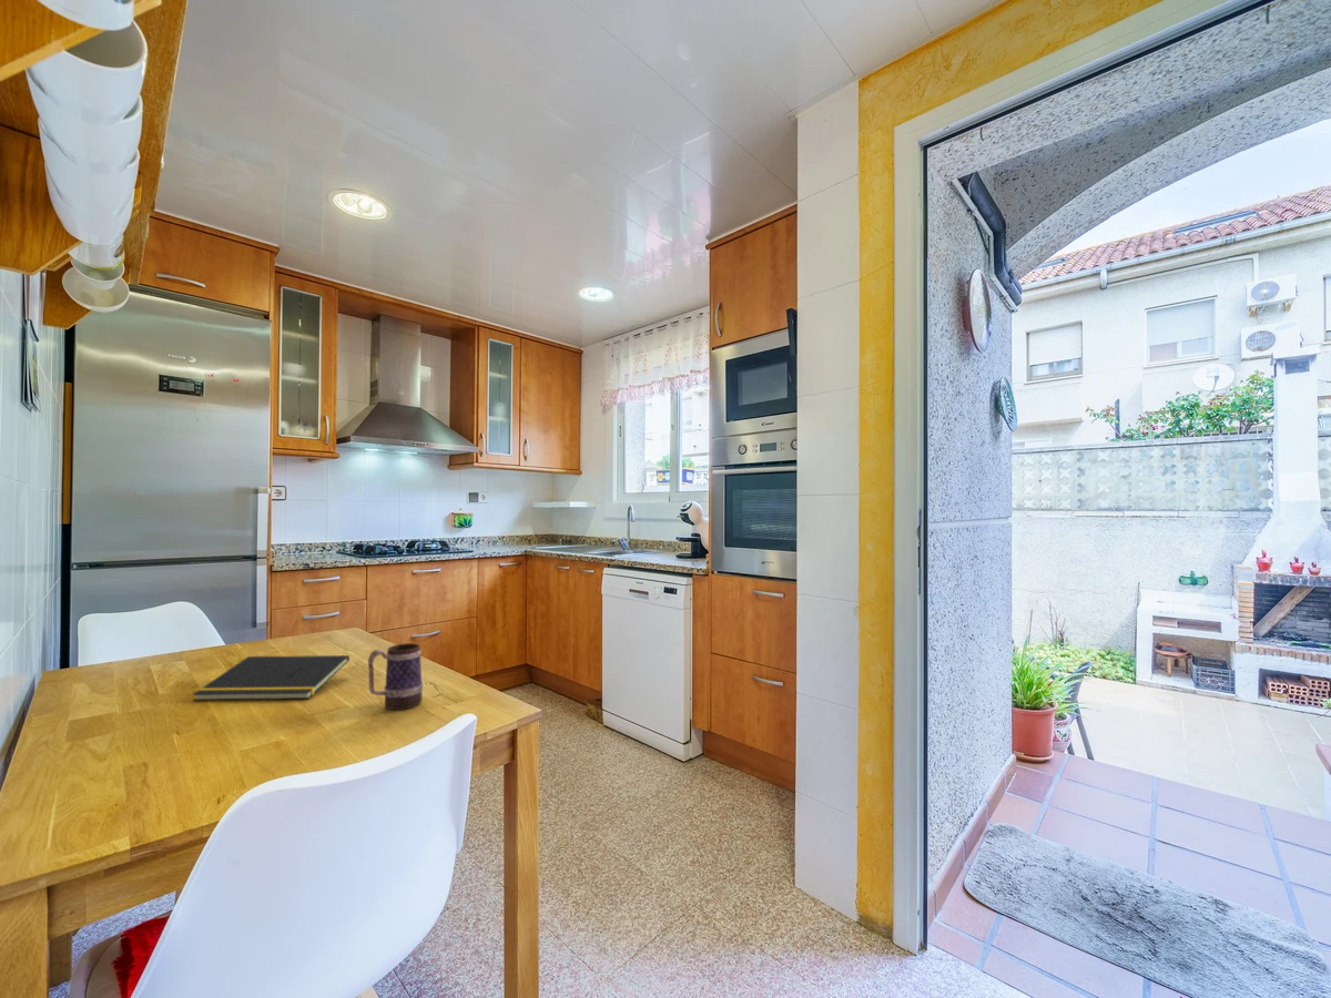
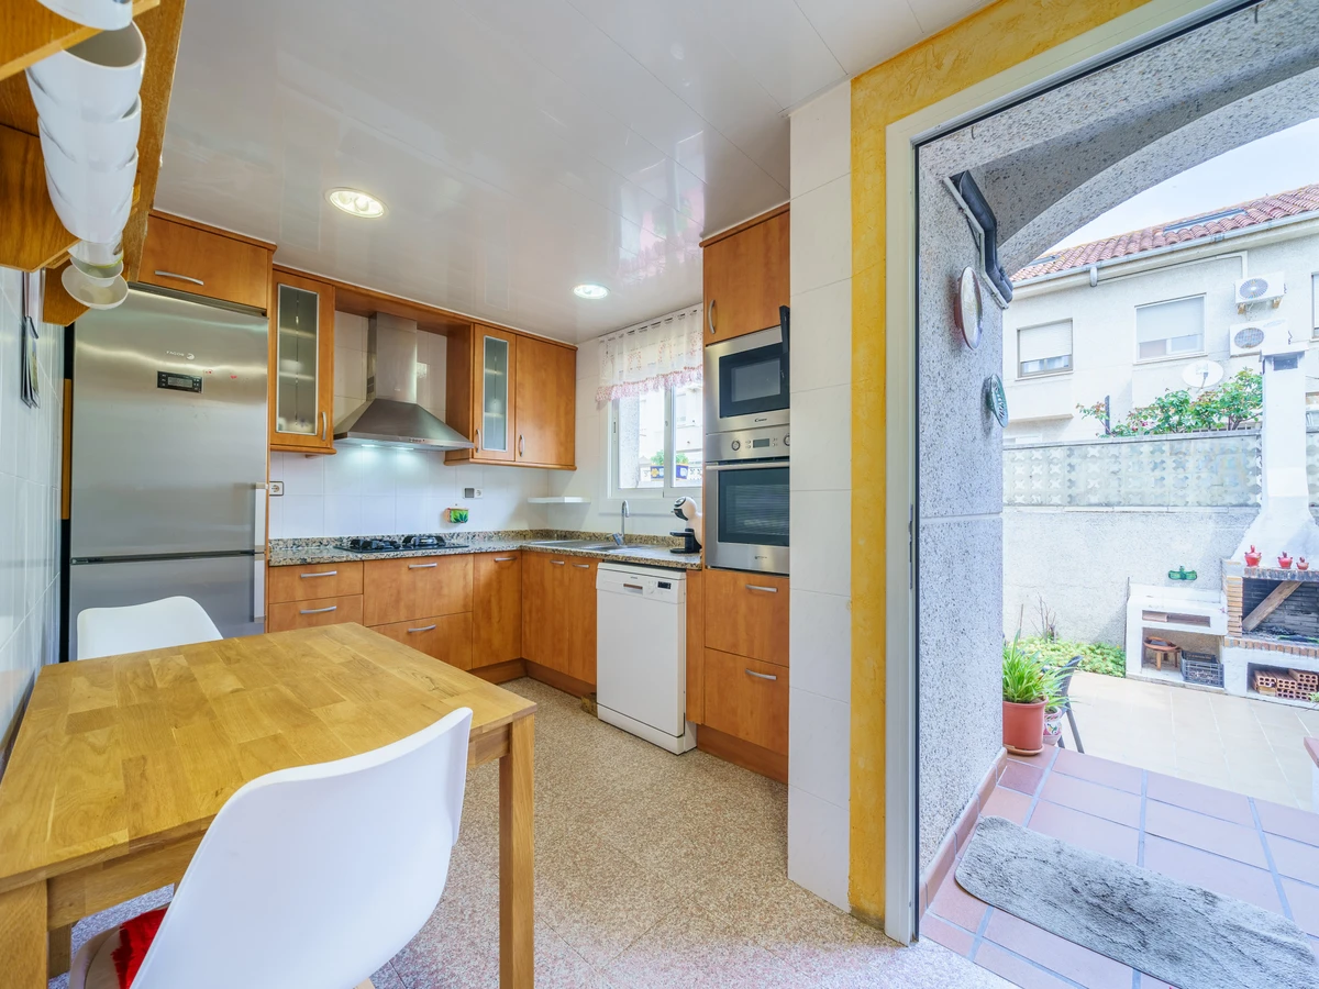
- mug [367,642,424,711]
- notepad [192,654,350,702]
